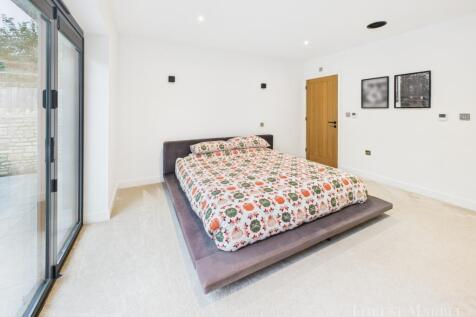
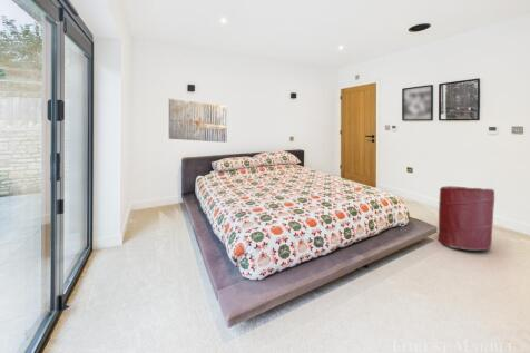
+ laundry hamper [436,185,495,252]
+ wall art [168,98,228,144]
